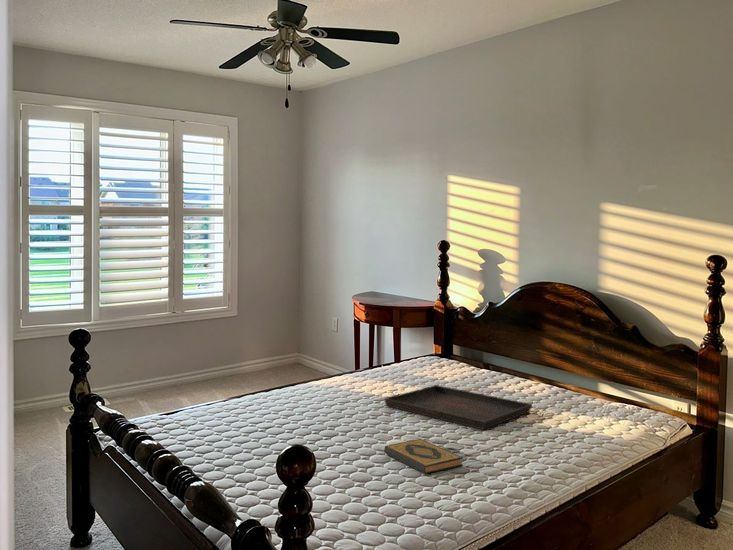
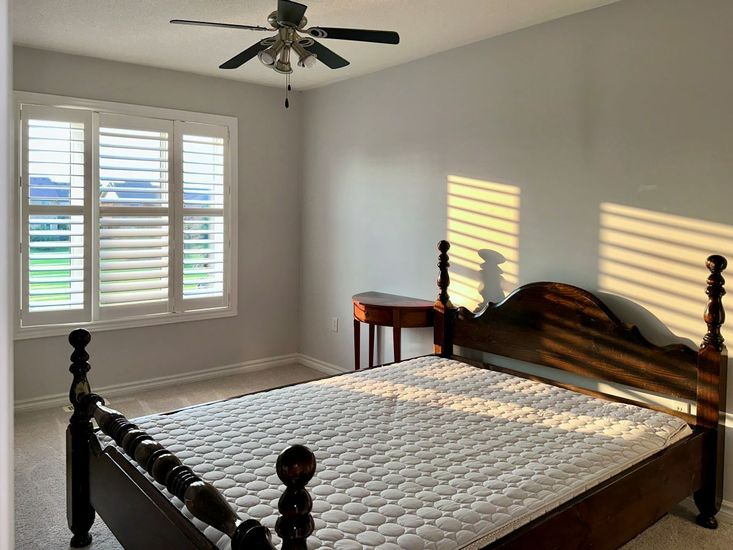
- serving tray [384,384,533,431]
- hardback book [383,438,464,475]
